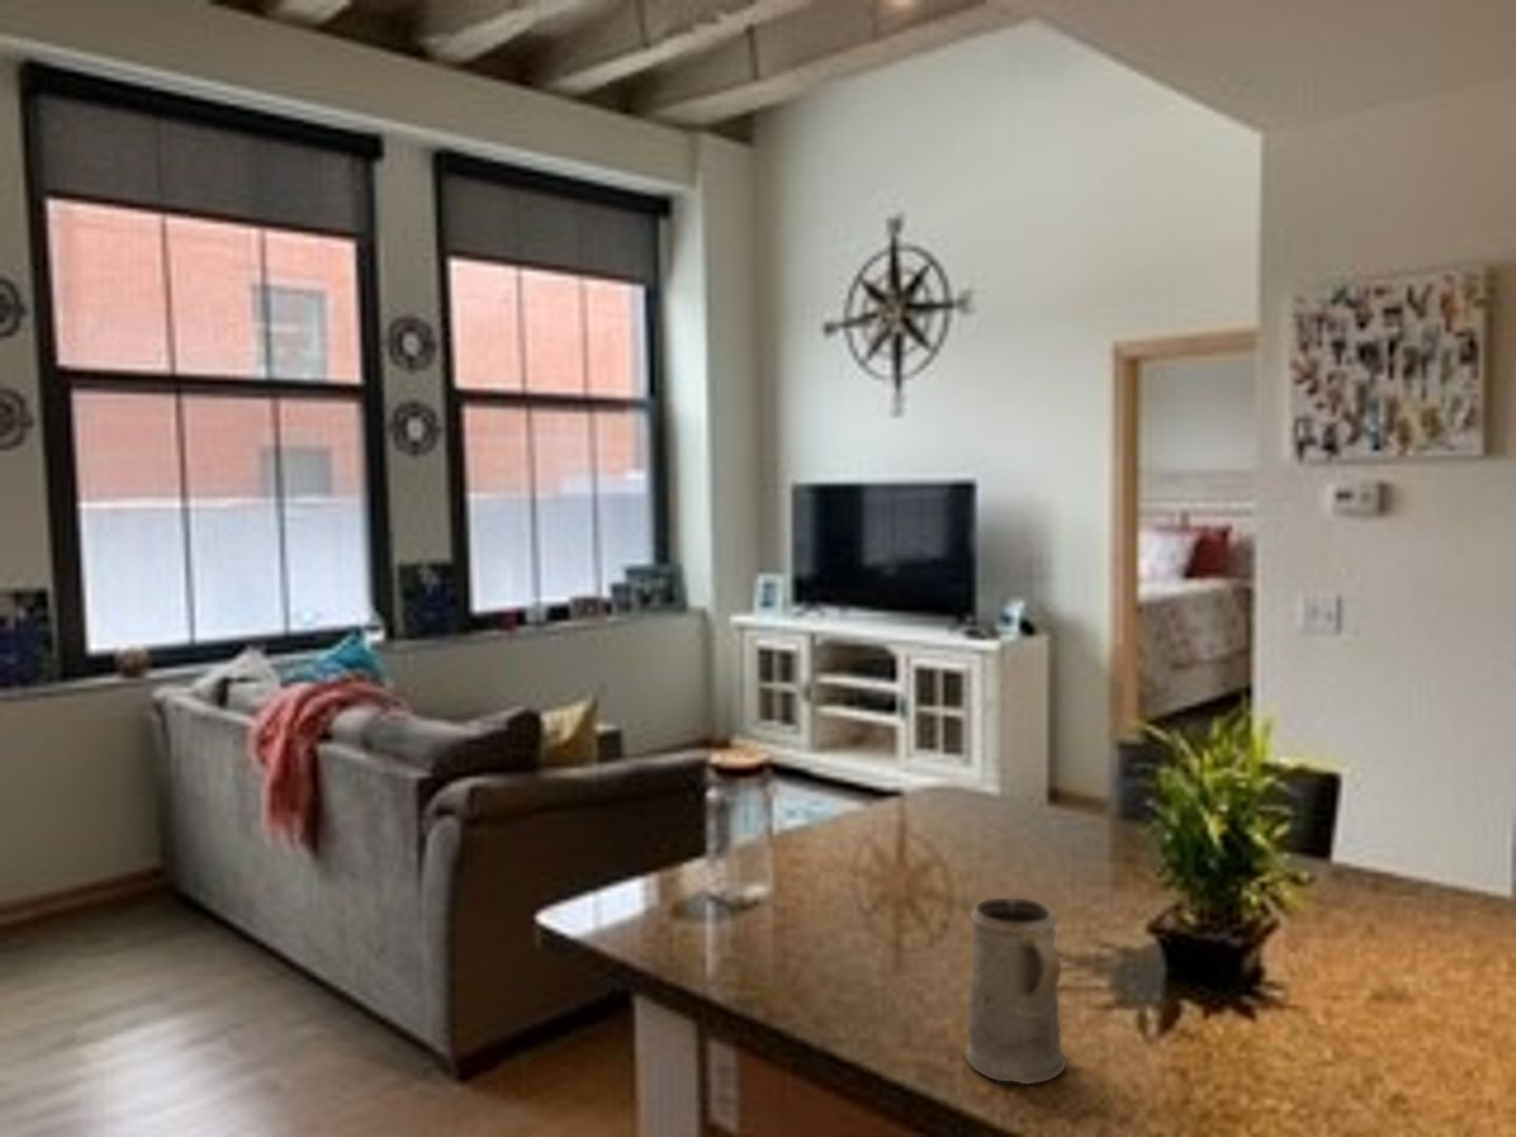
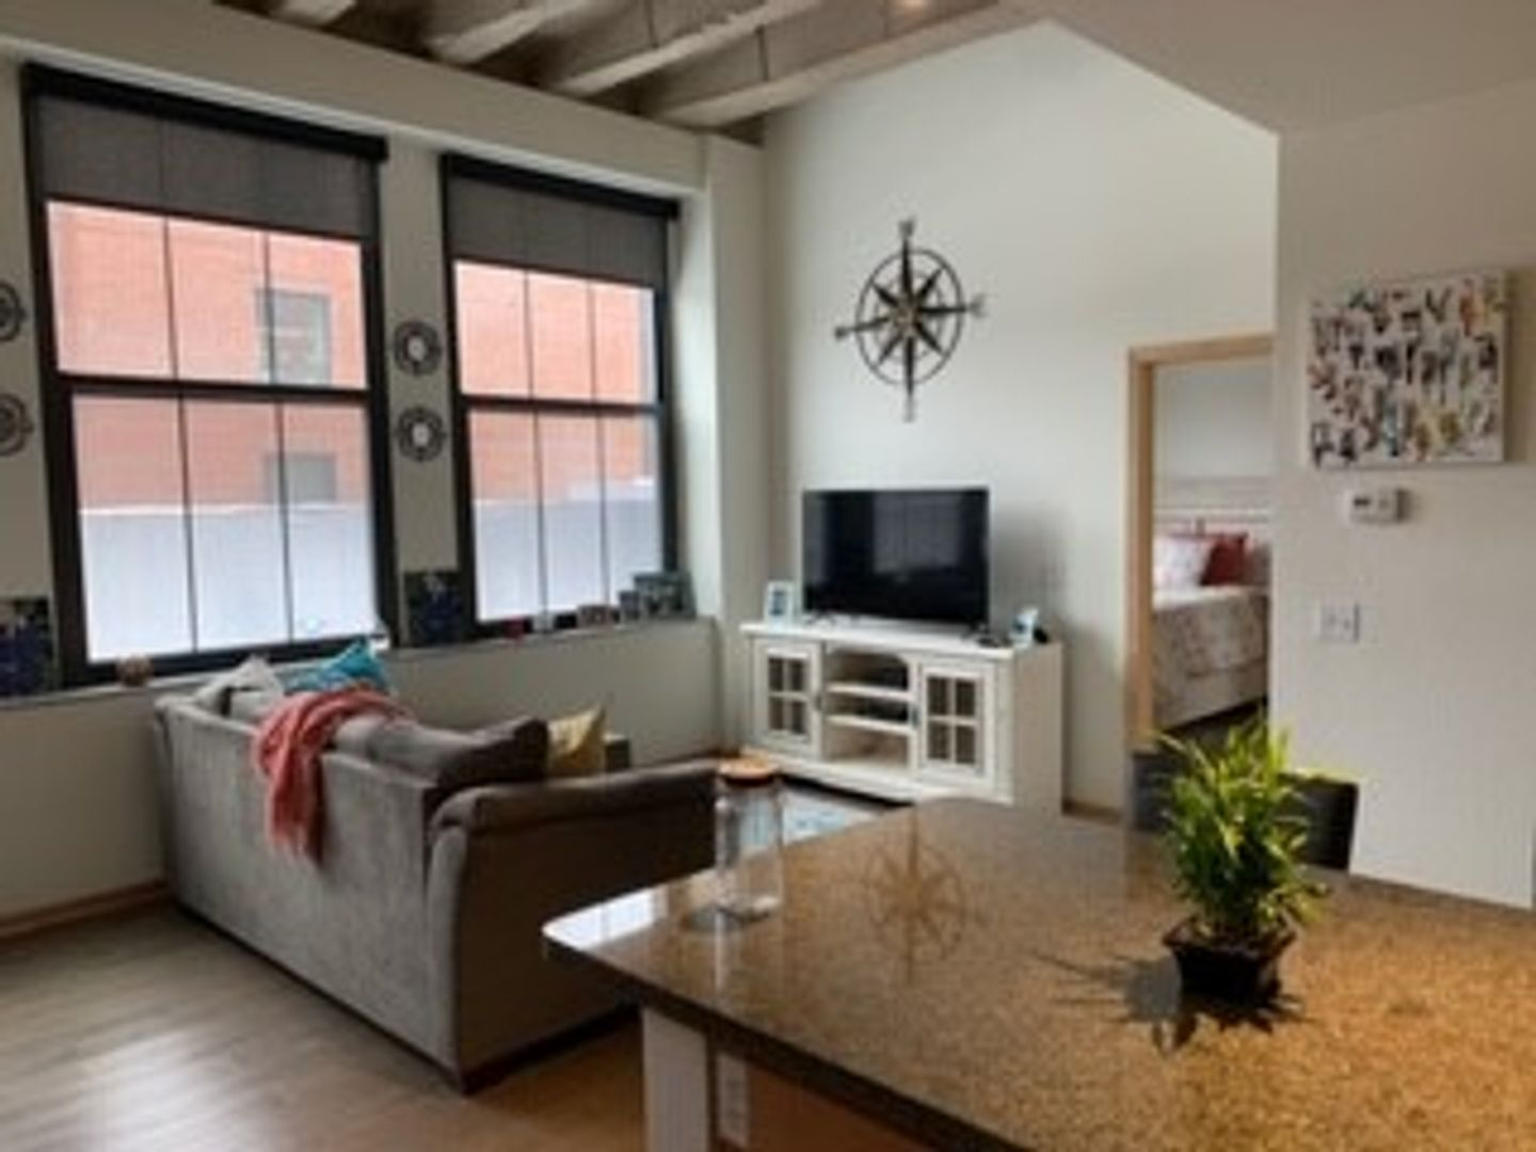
- mug [965,896,1066,1086]
